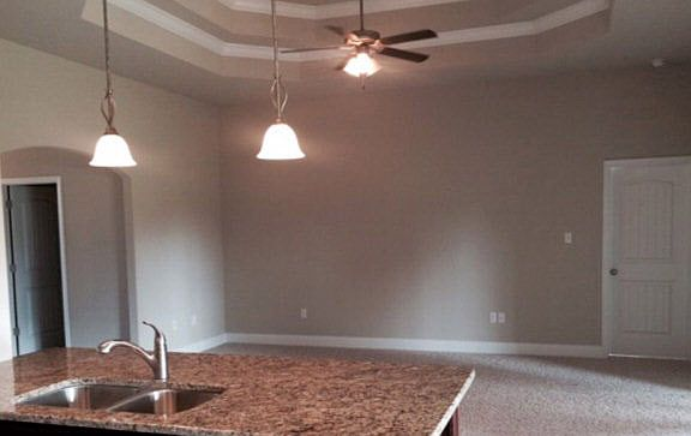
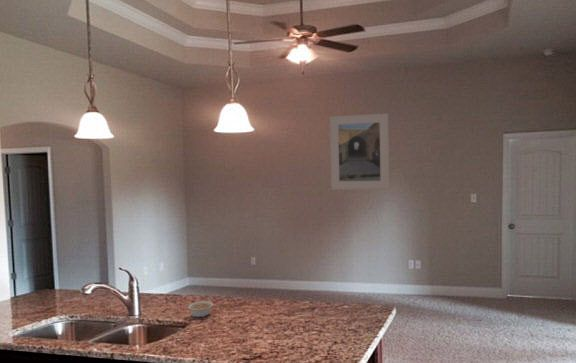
+ legume [183,300,214,319]
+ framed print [329,112,390,190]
